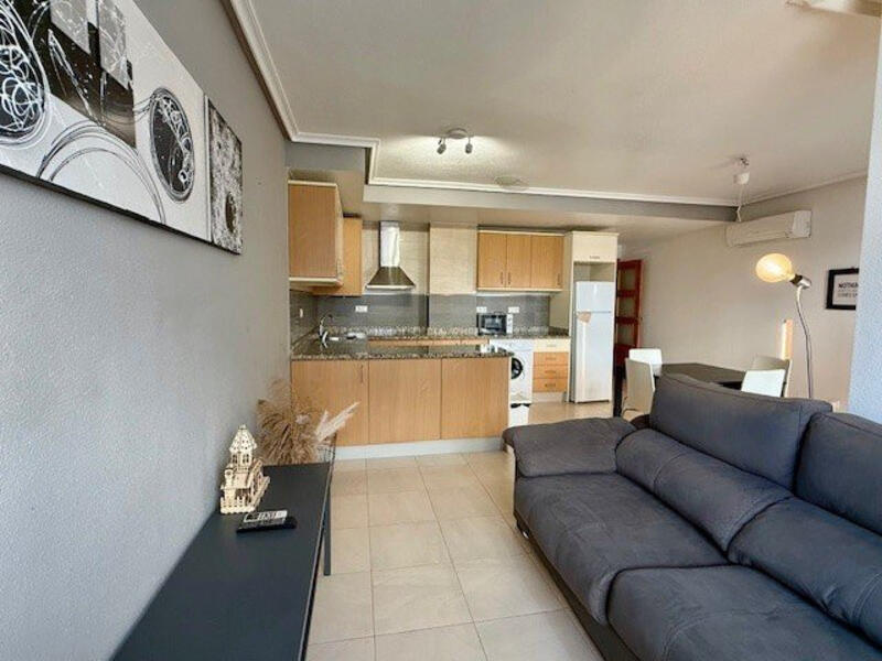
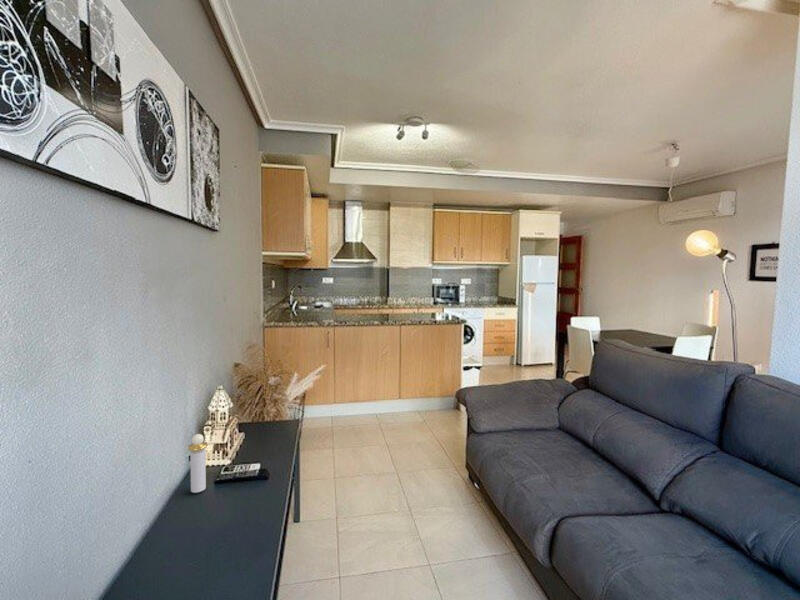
+ perfume bottle [187,433,208,494]
